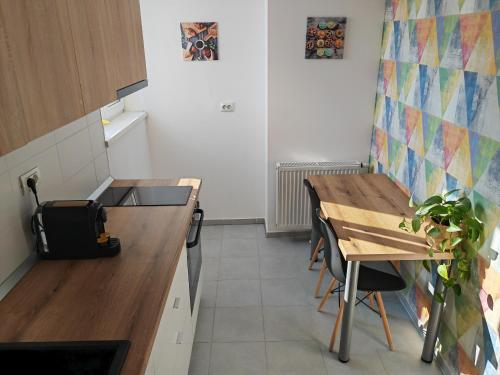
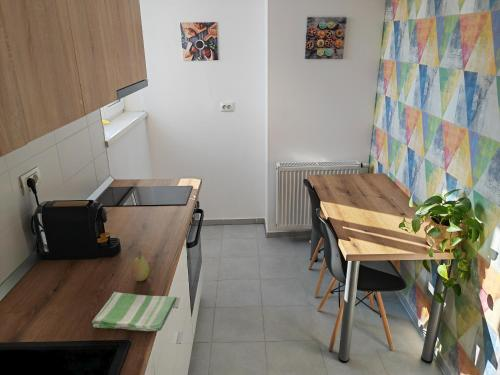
+ dish towel [91,291,178,332]
+ fruit [130,250,150,282]
